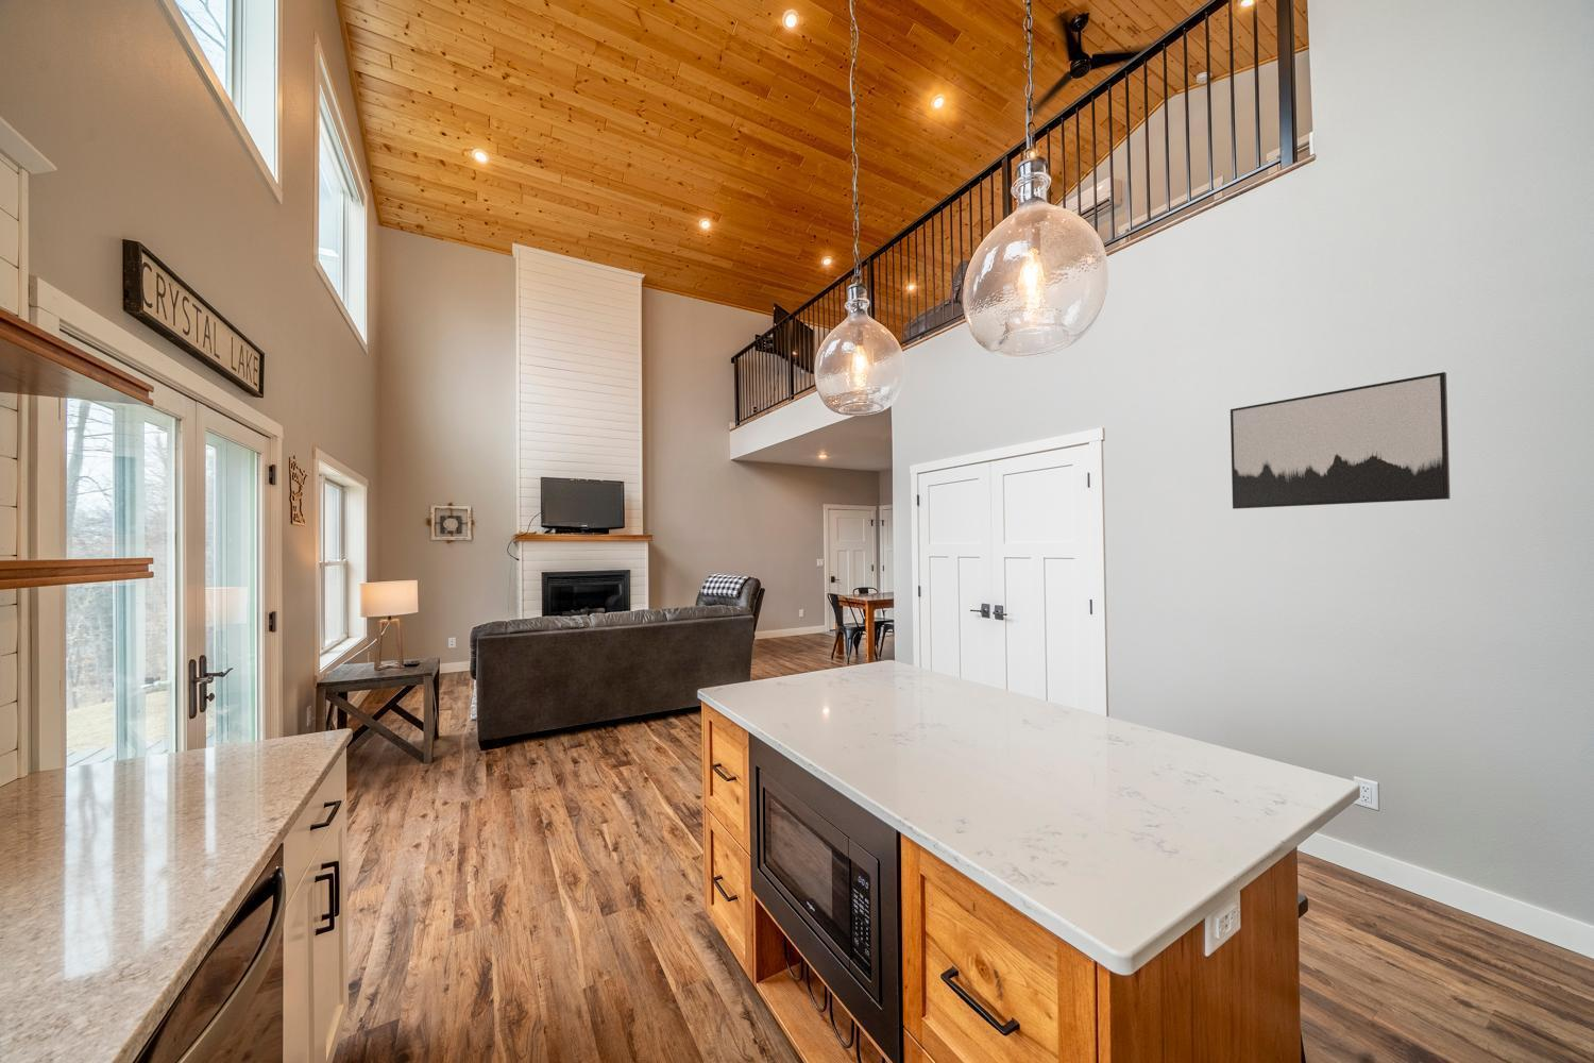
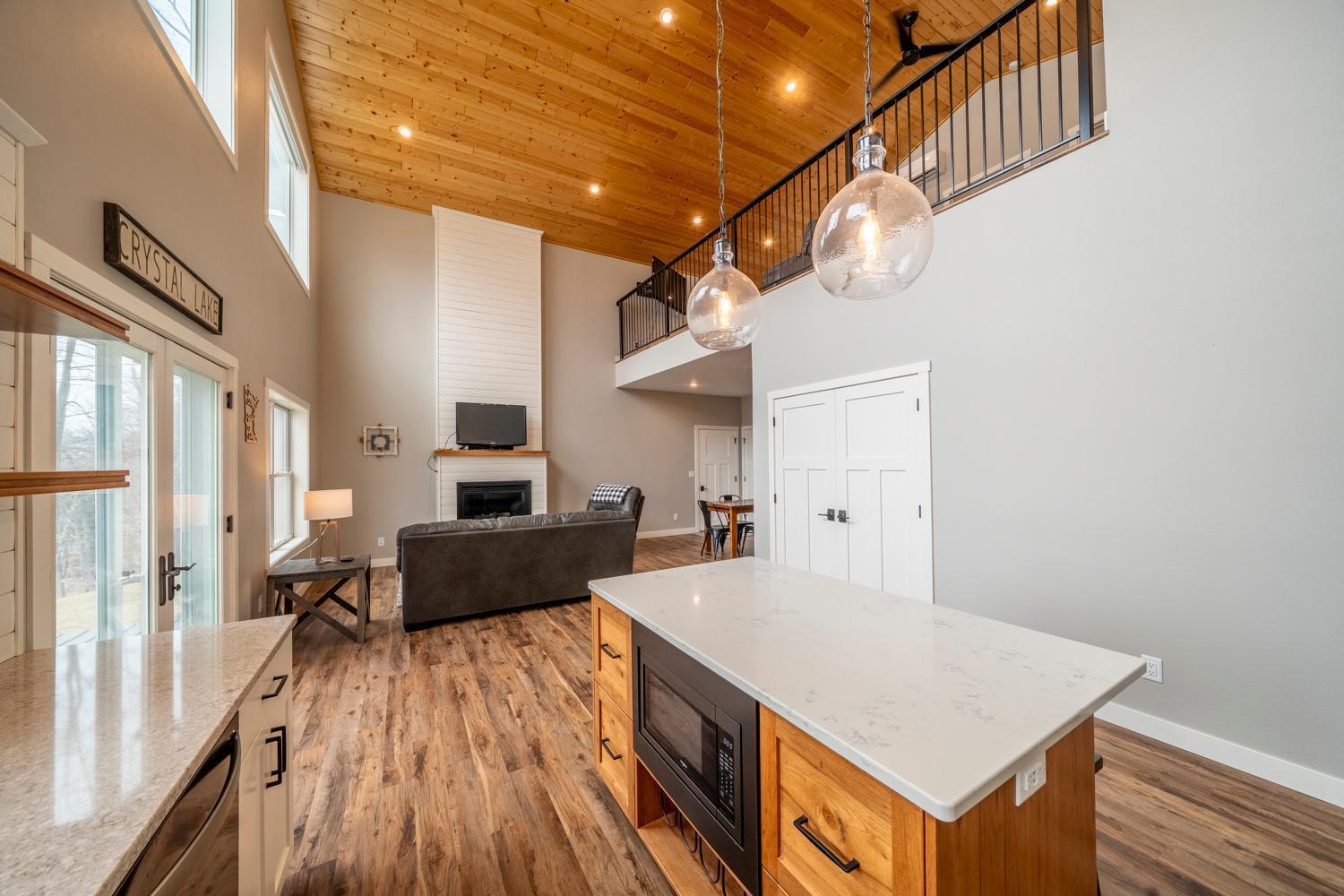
- wall art [1230,371,1450,510]
